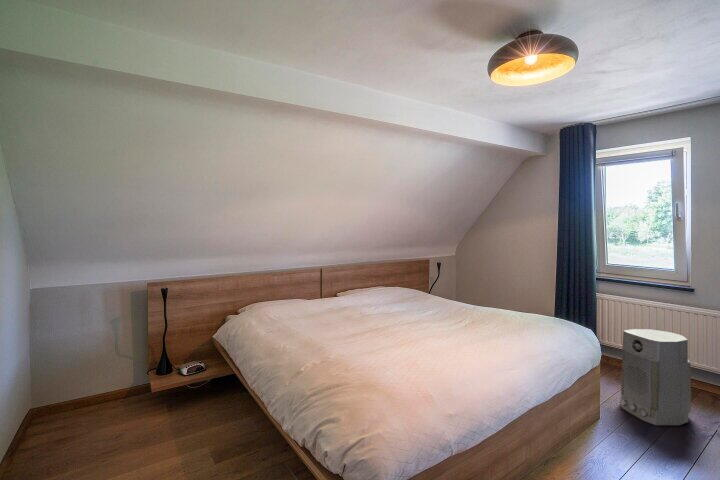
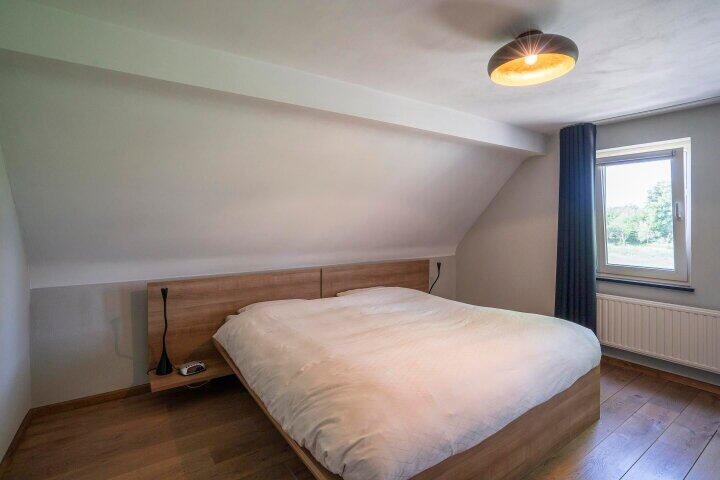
- air purifier [619,328,692,426]
